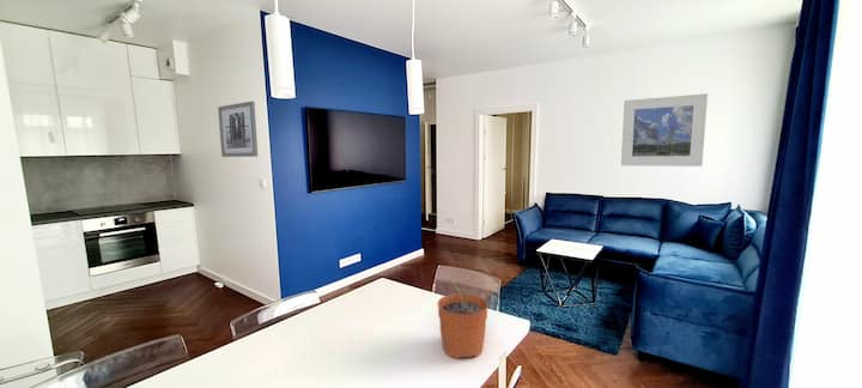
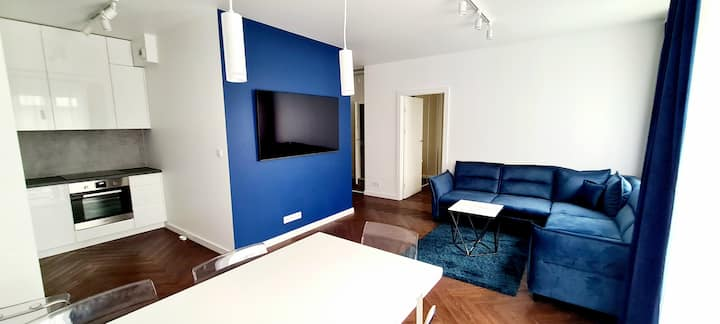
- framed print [620,92,709,168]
- wall art [217,101,259,158]
- plant pot [437,277,490,360]
